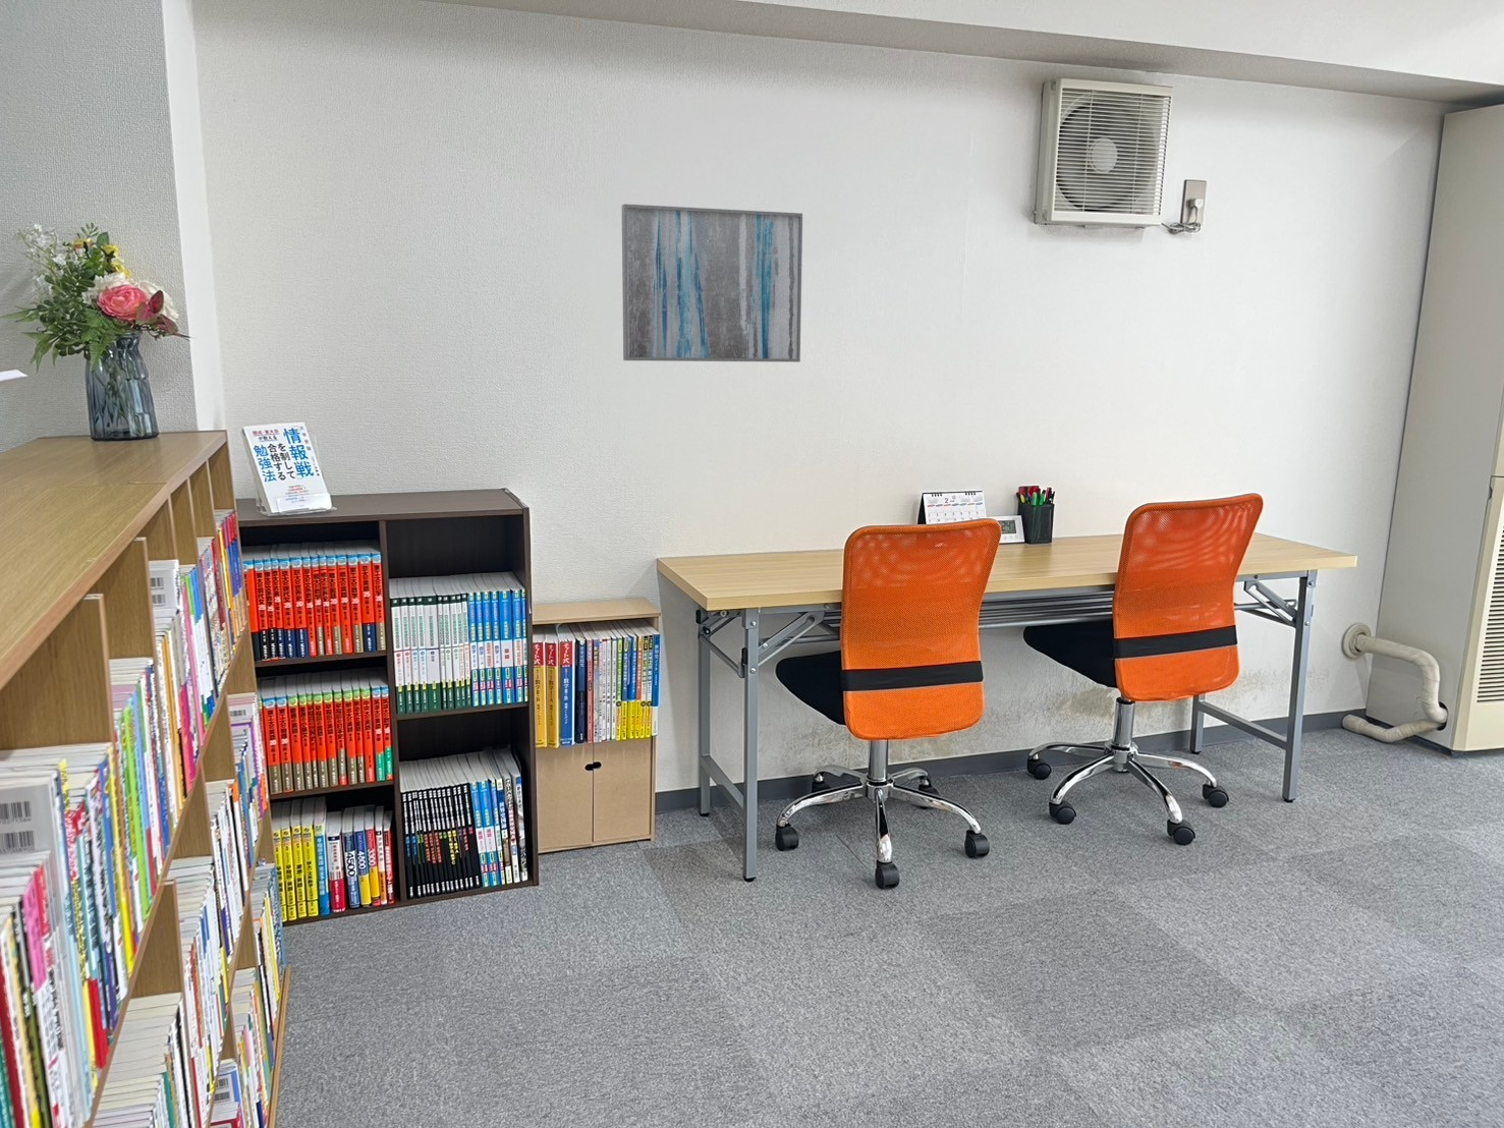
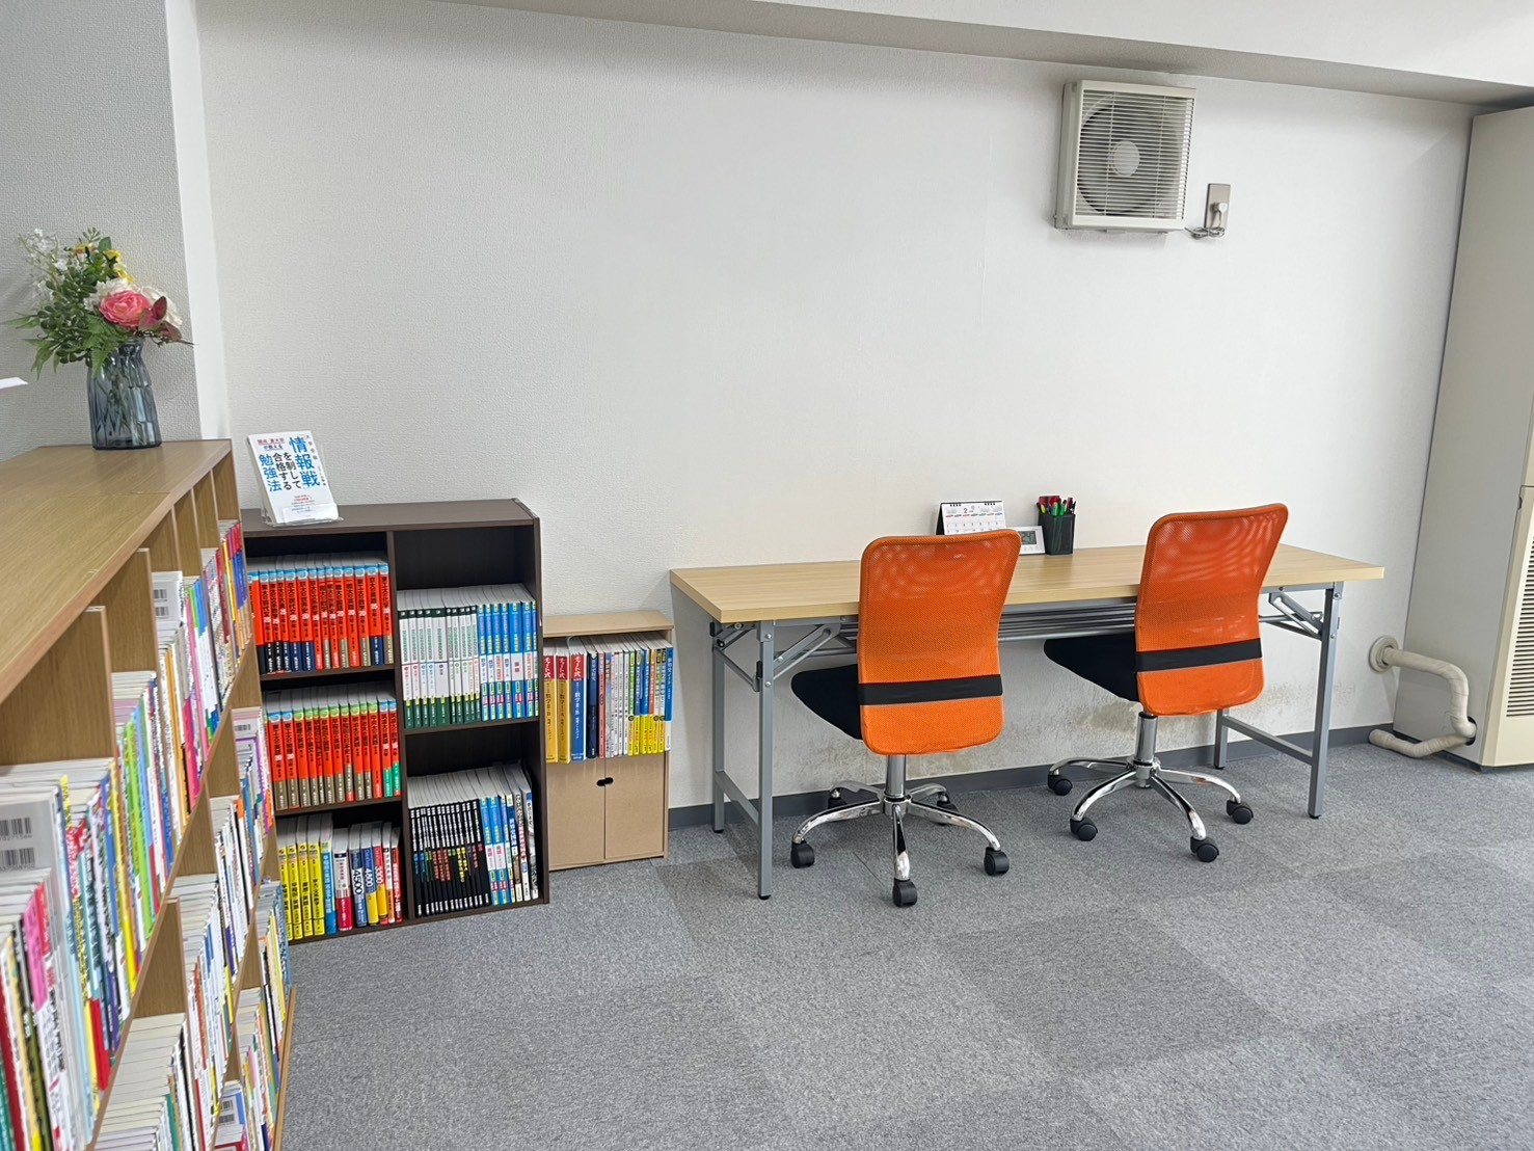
- wall art [621,204,804,364]
